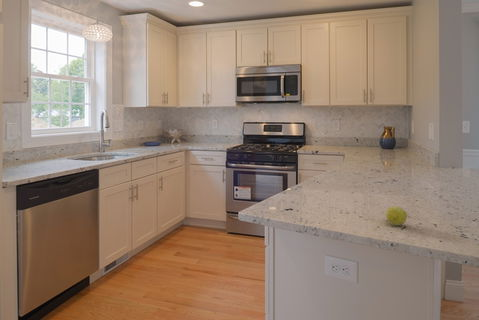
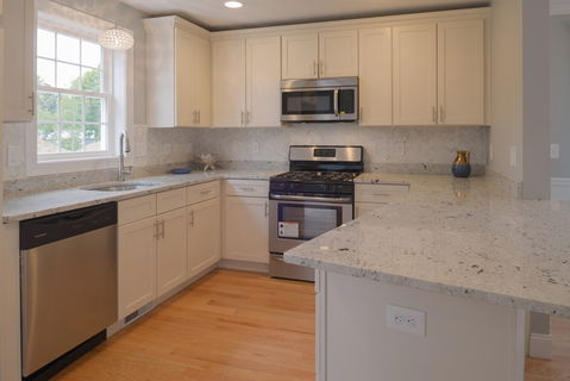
- fruit [385,205,408,226]
